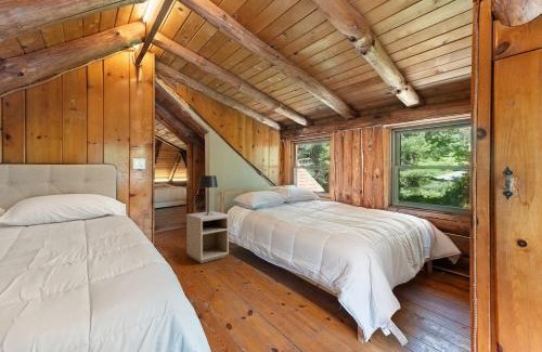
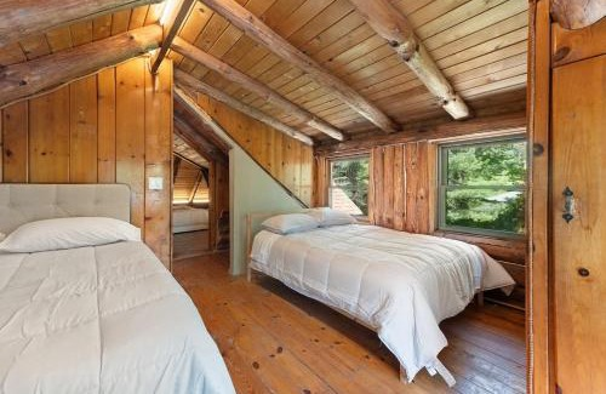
- table lamp [197,174,219,216]
- nightstand [185,210,230,264]
